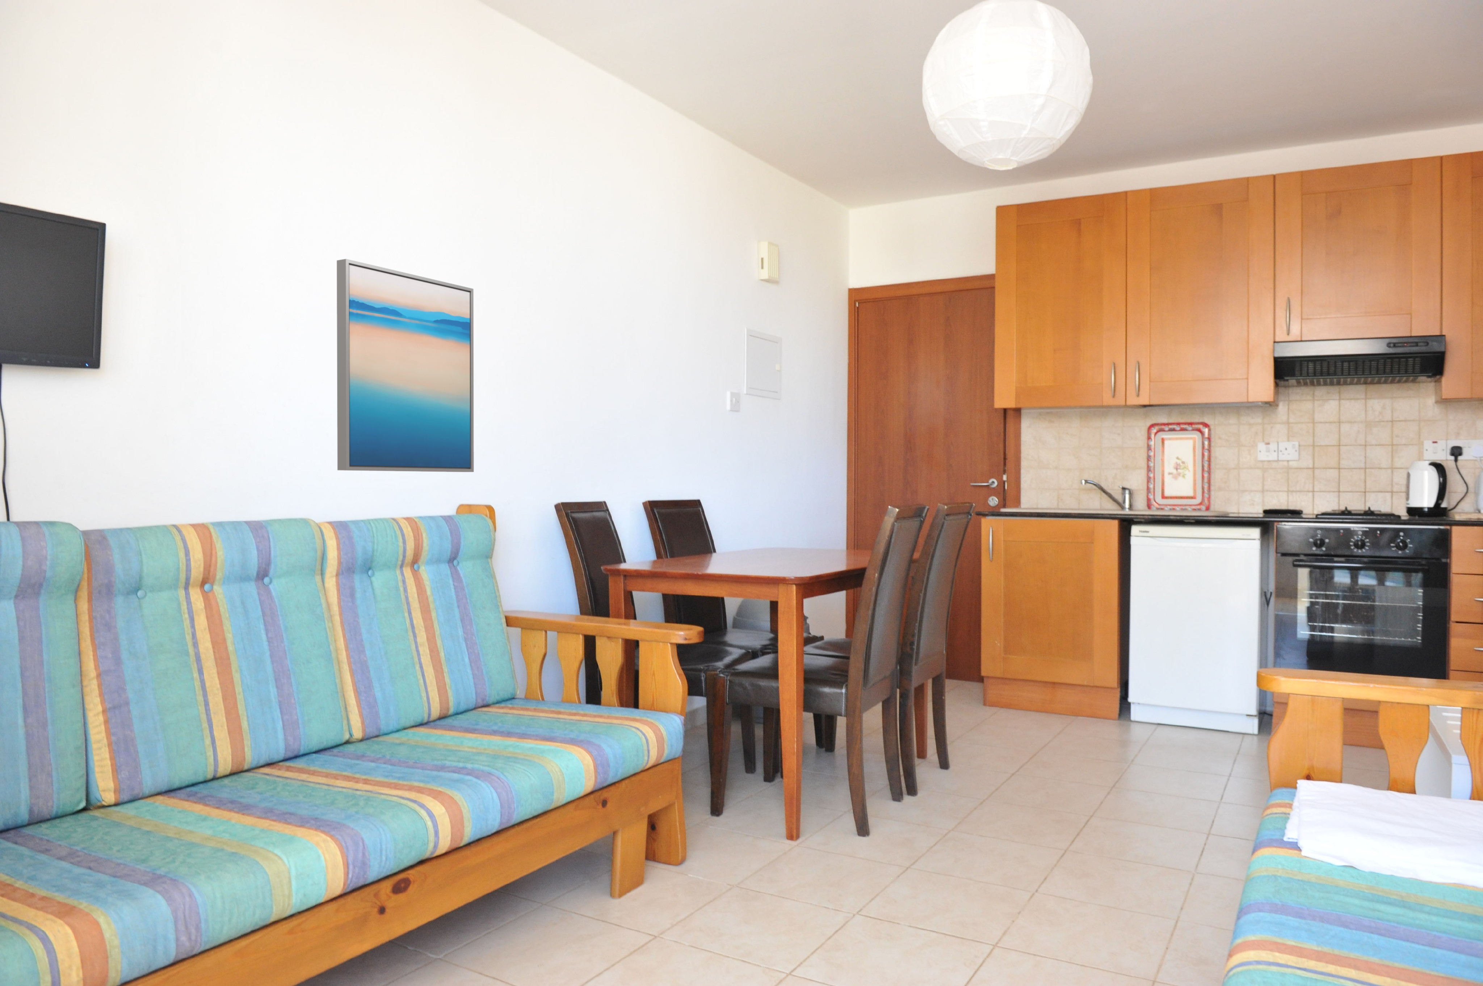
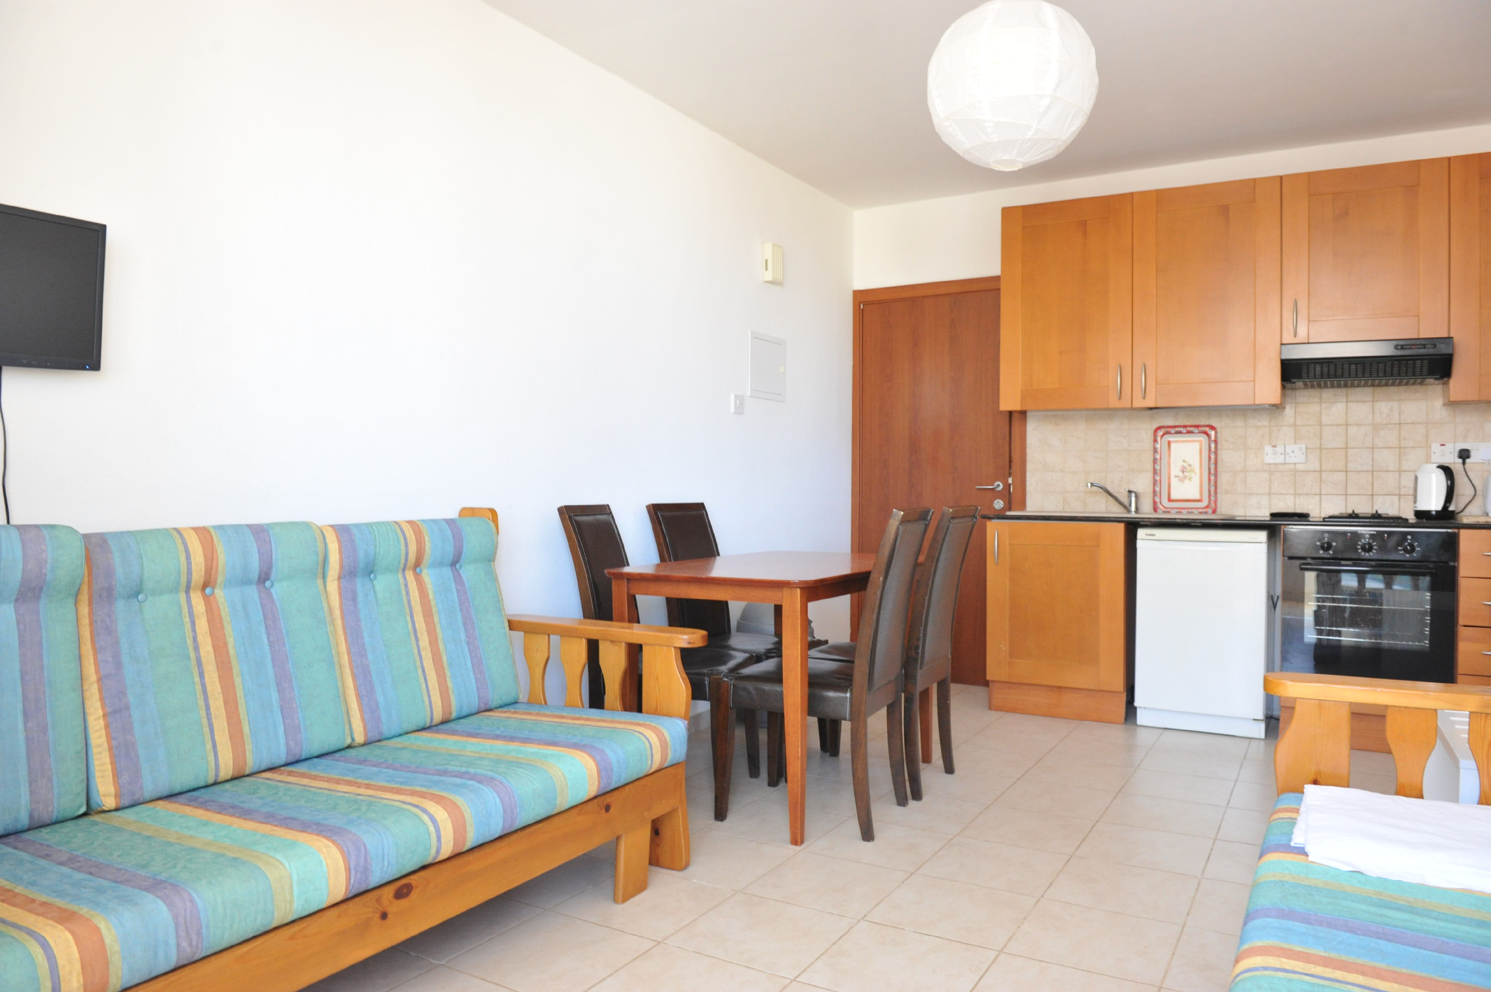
- wall art [337,259,475,472]
